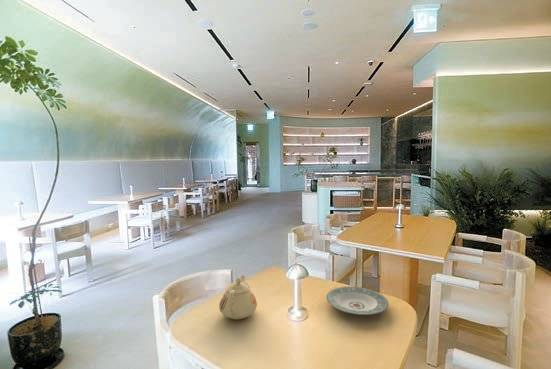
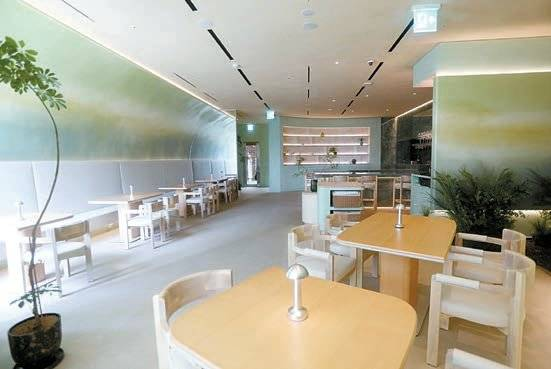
- plate [326,286,389,316]
- teapot [218,274,258,320]
